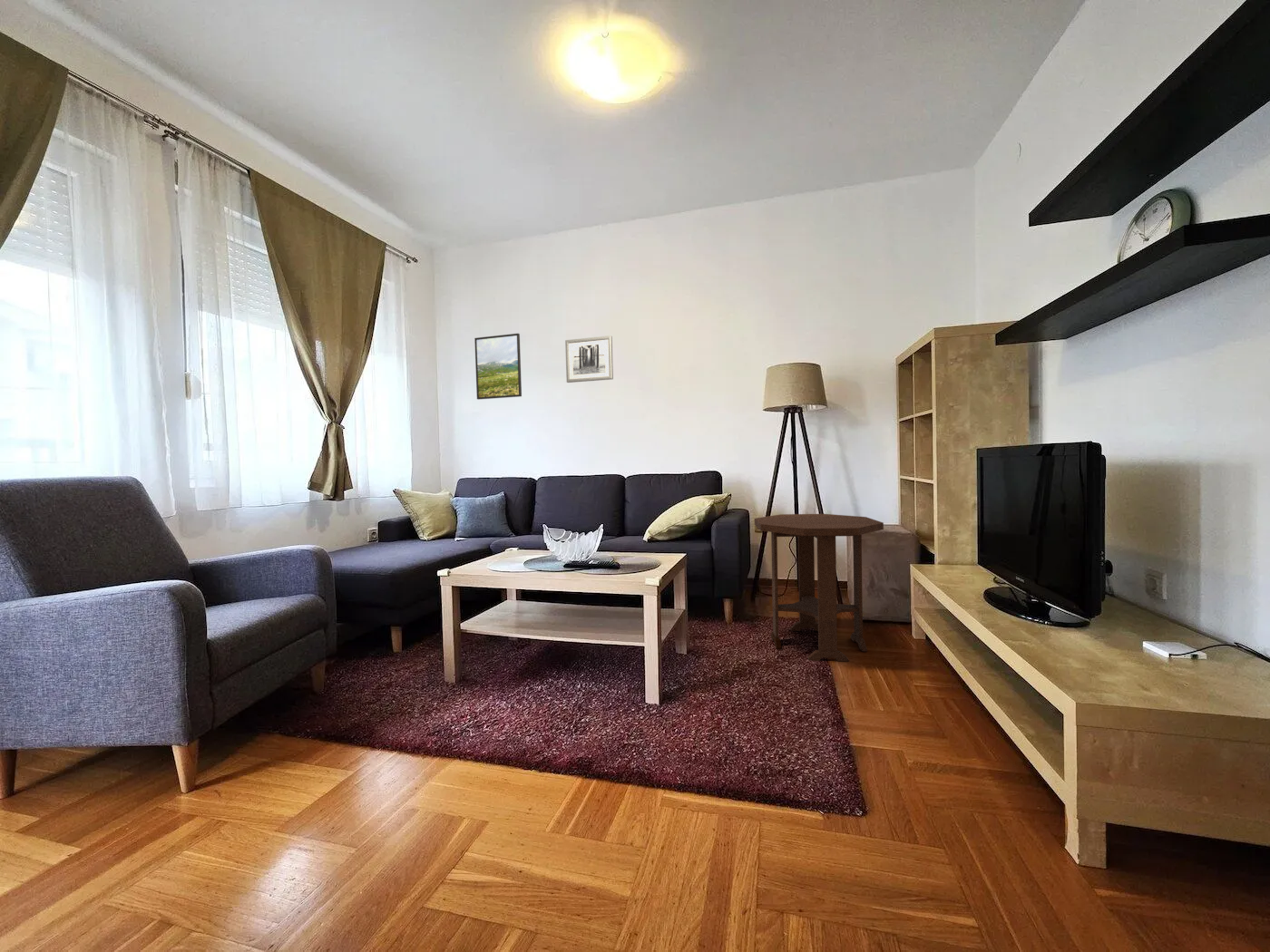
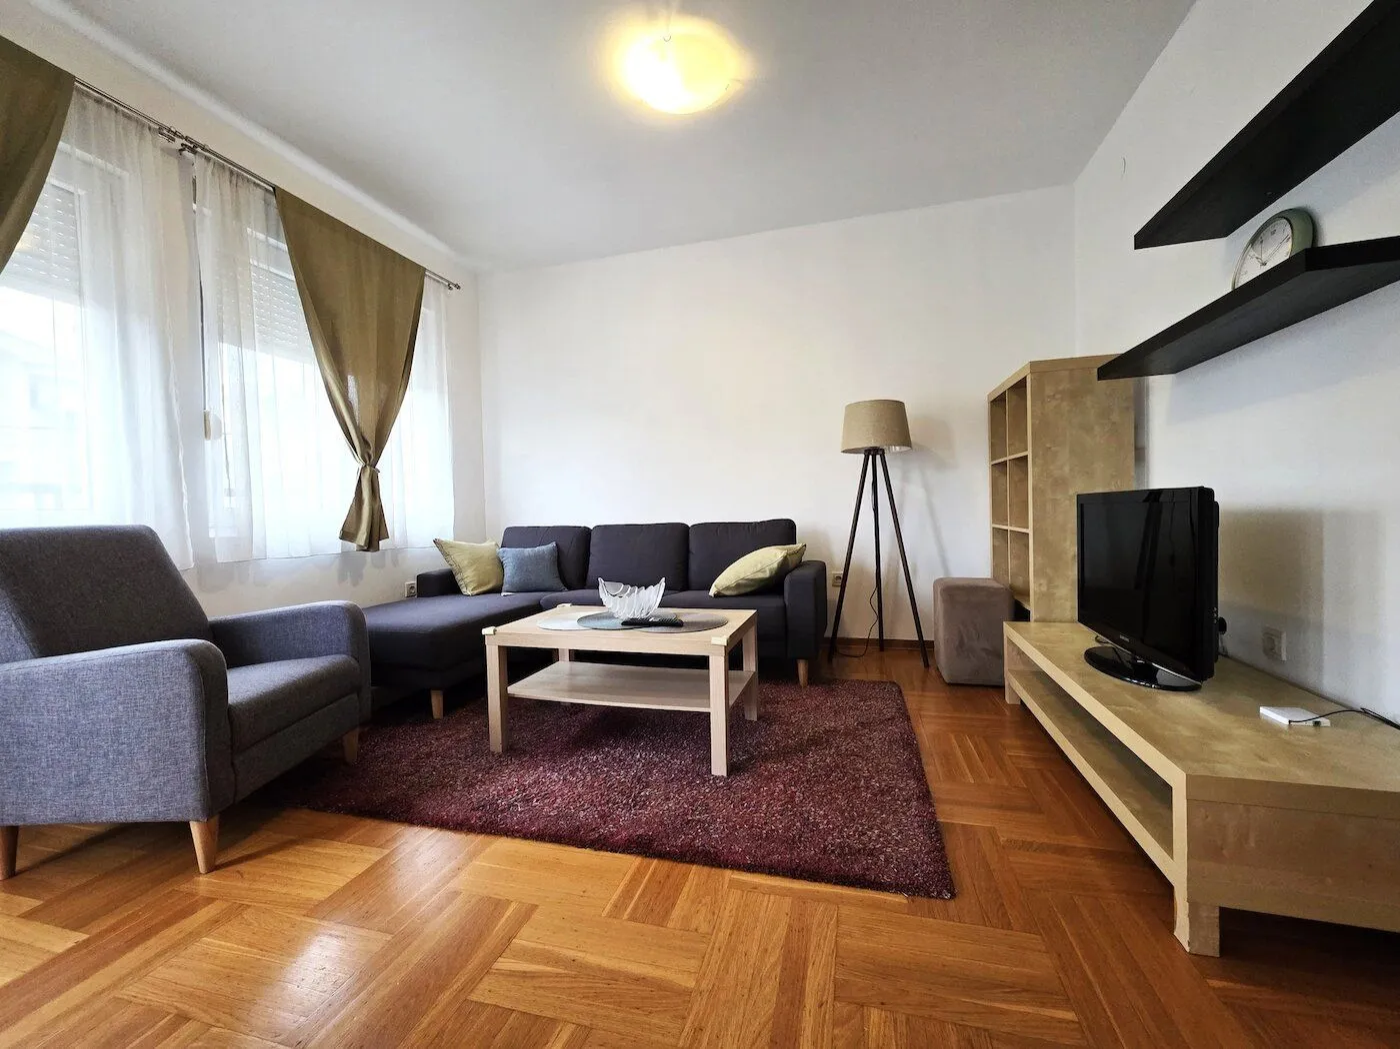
- wall art [564,335,614,384]
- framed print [474,333,523,401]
- side table [754,513,884,662]
